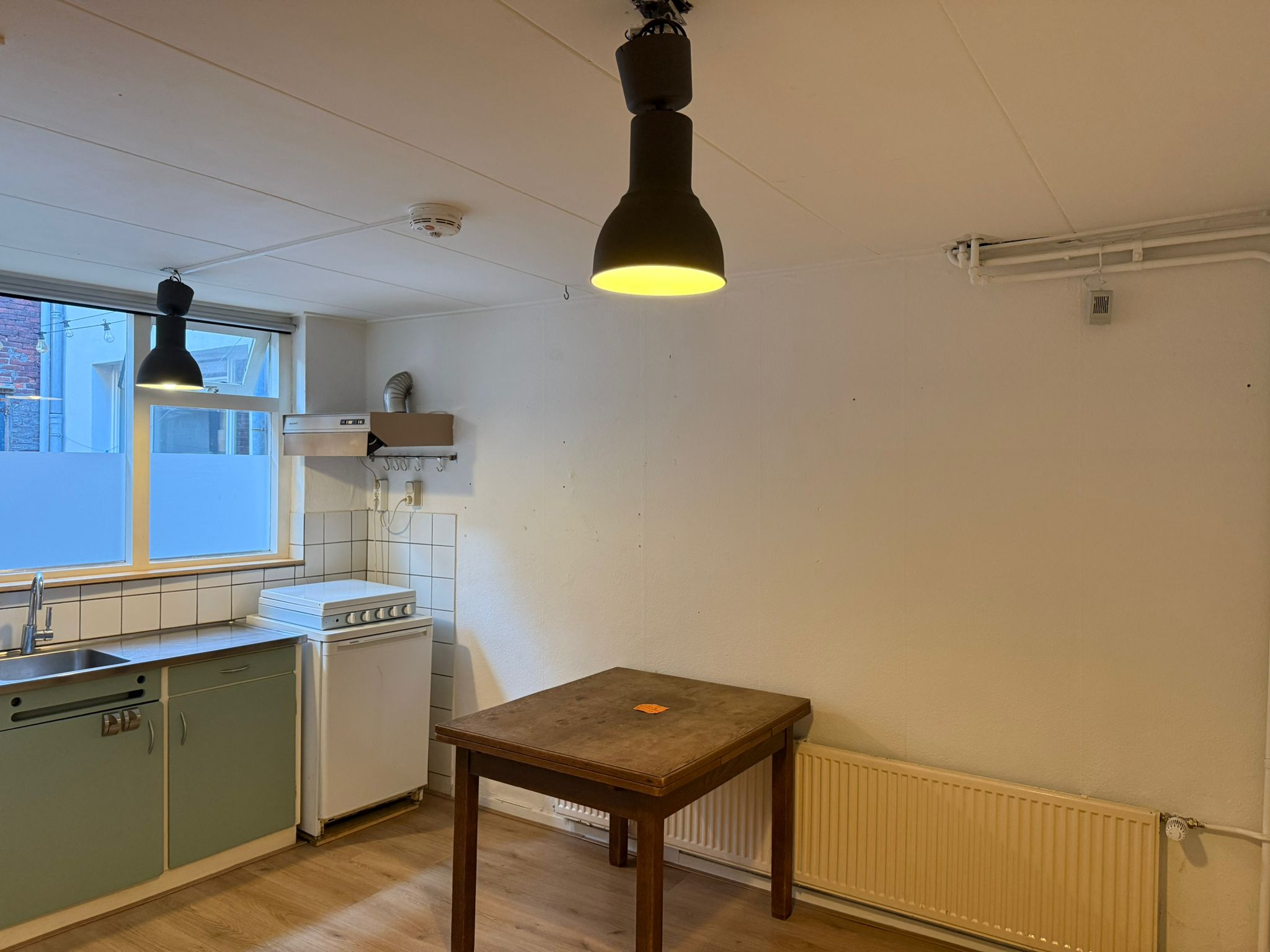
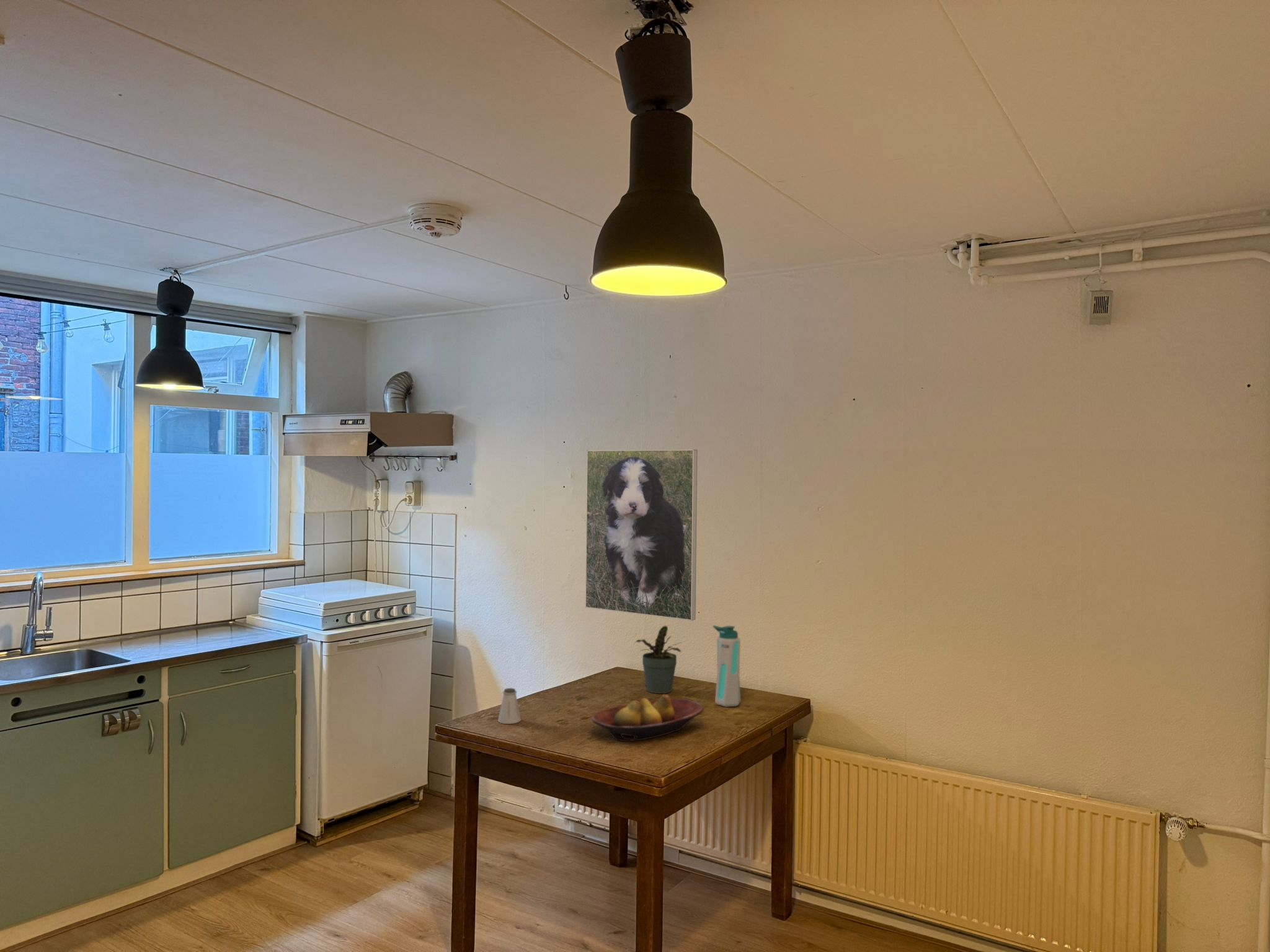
+ fruit bowl [591,694,704,742]
+ water bottle [713,625,741,708]
+ potted plant [634,625,682,694]
+ saltshaker [497,687,522,725]
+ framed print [585,449,698,621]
